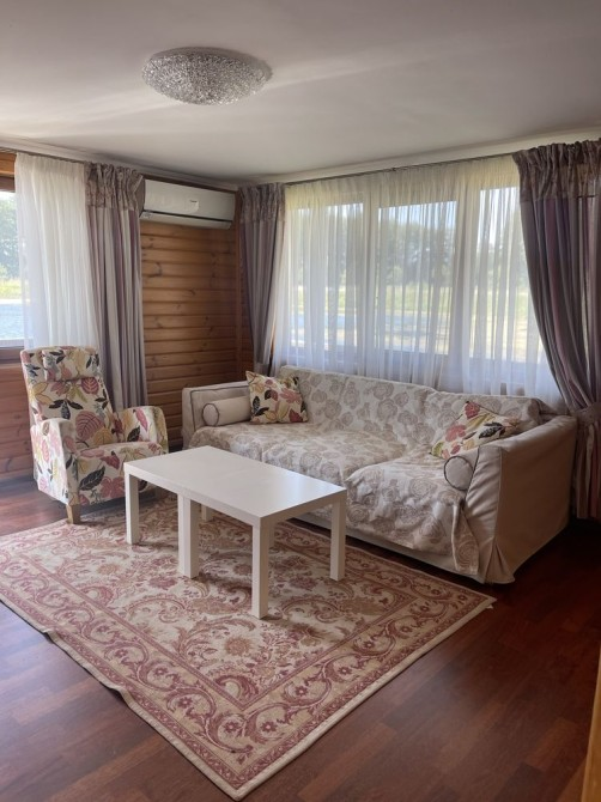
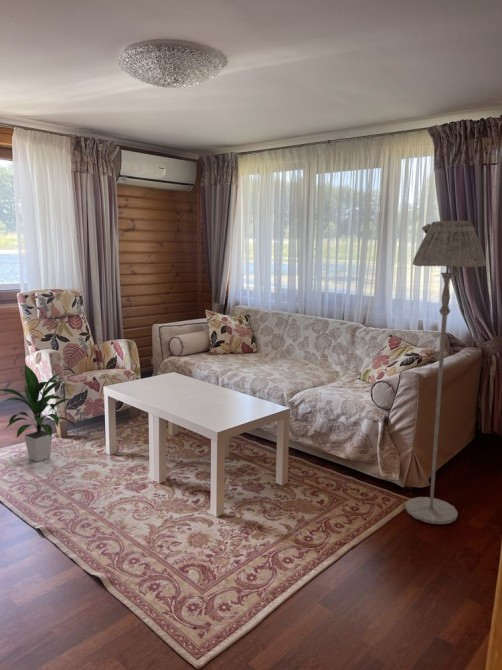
+ indoor plant [0,363,77,463]
+ floor lamp [404,220,487,525]
